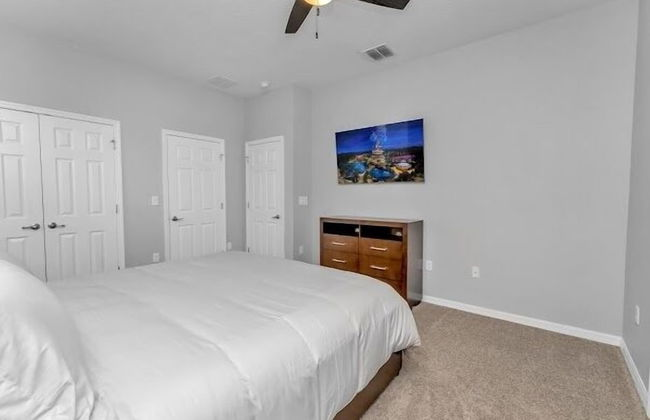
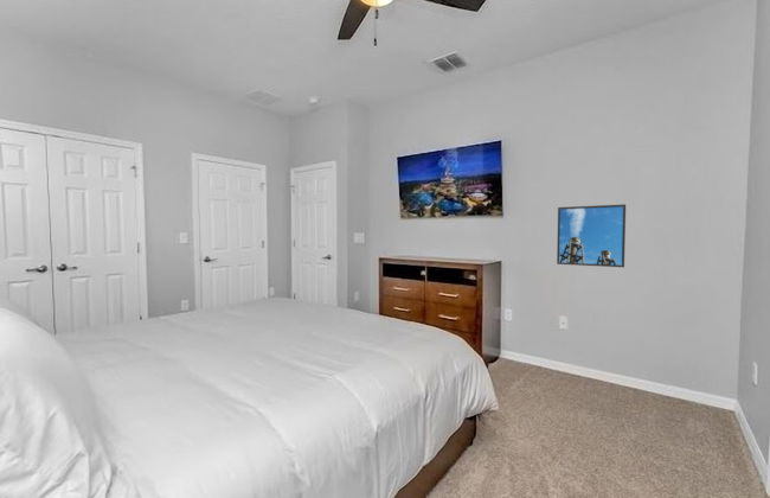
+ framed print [556,204,627,268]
